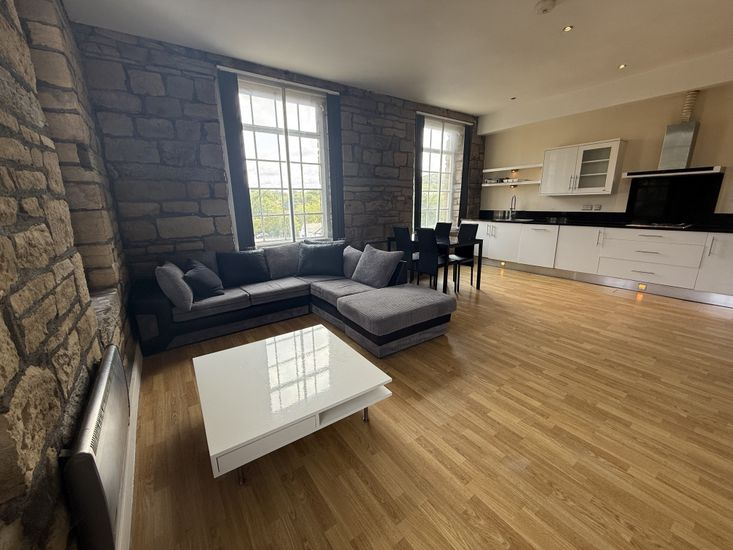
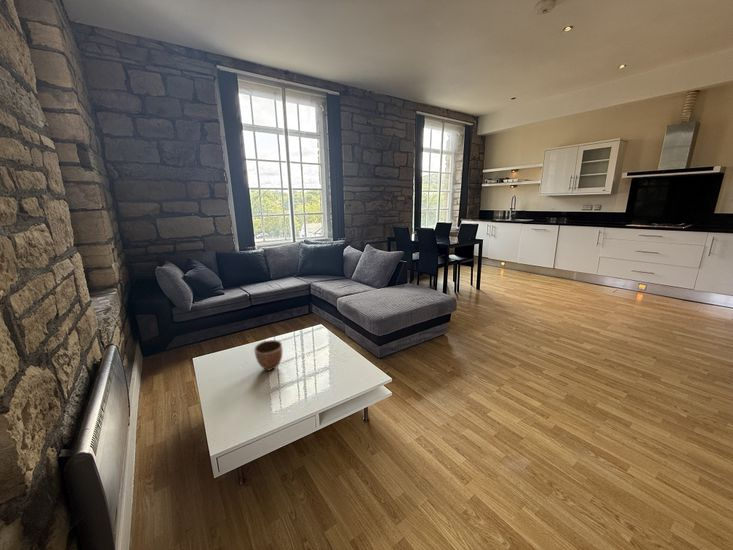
+ decorative bowl [253,339,284,372]
